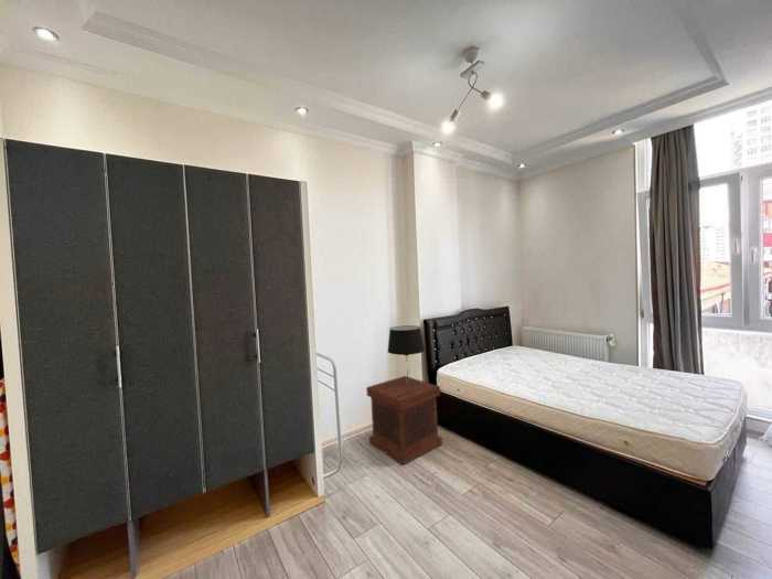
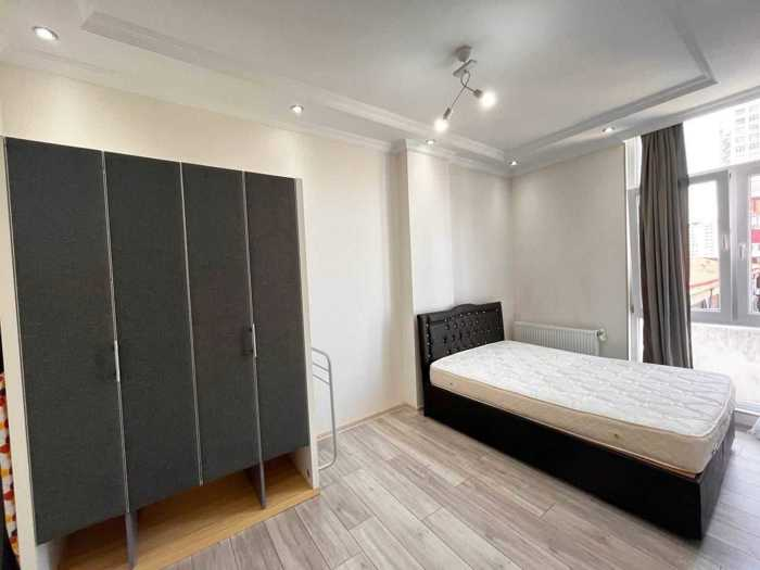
- side table [365,375,443,467]
- table lamp [387,324,426,383]
